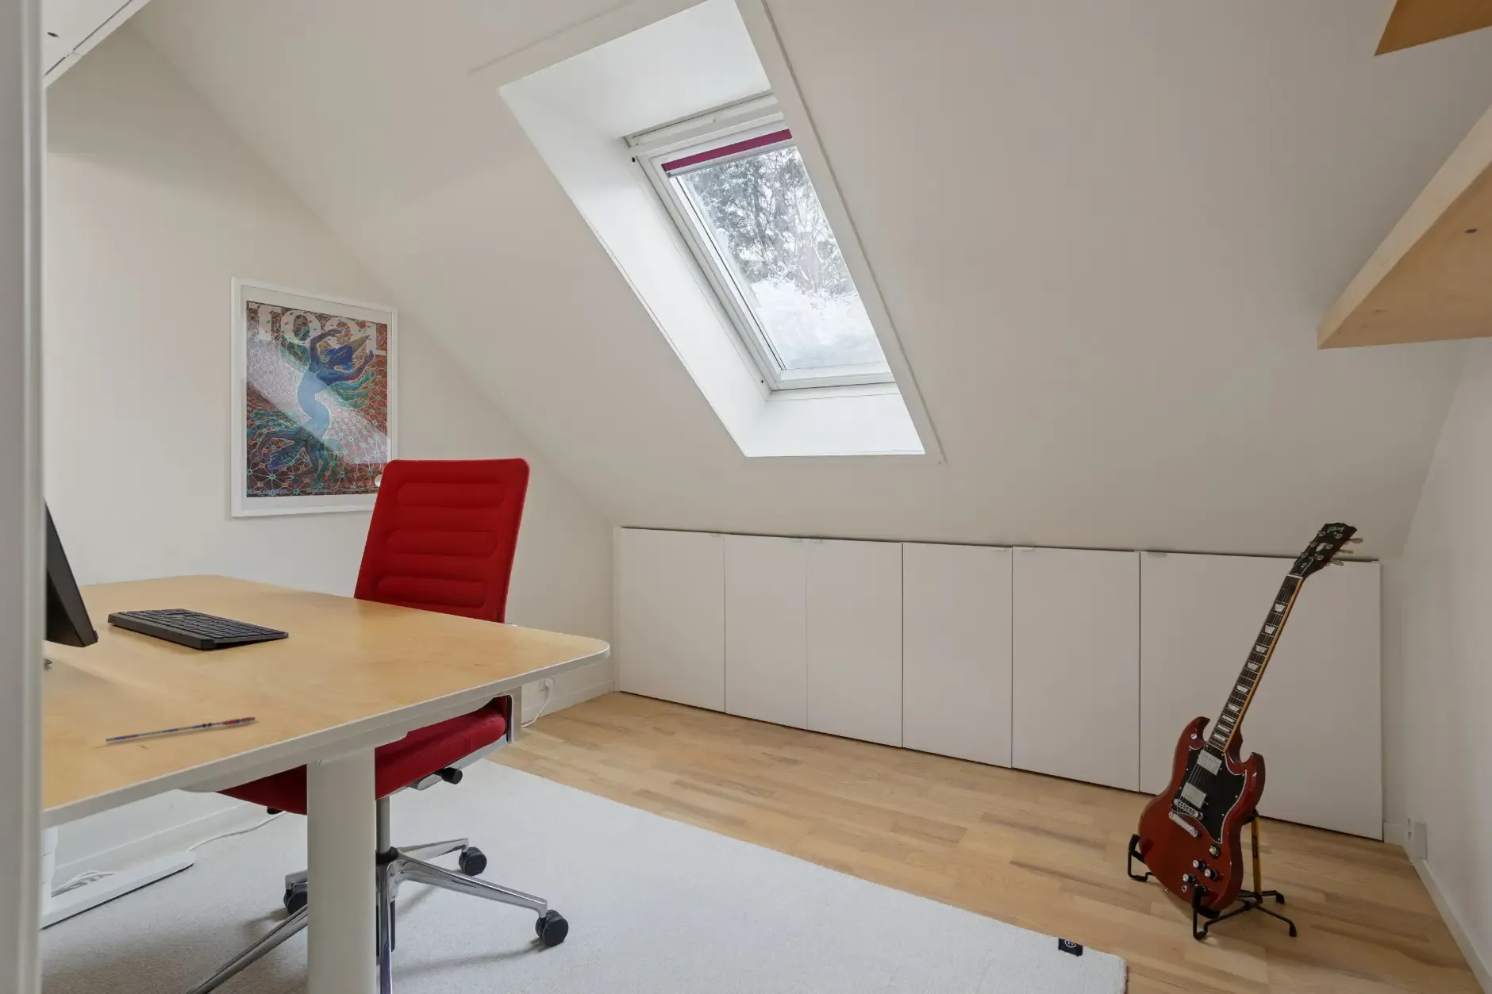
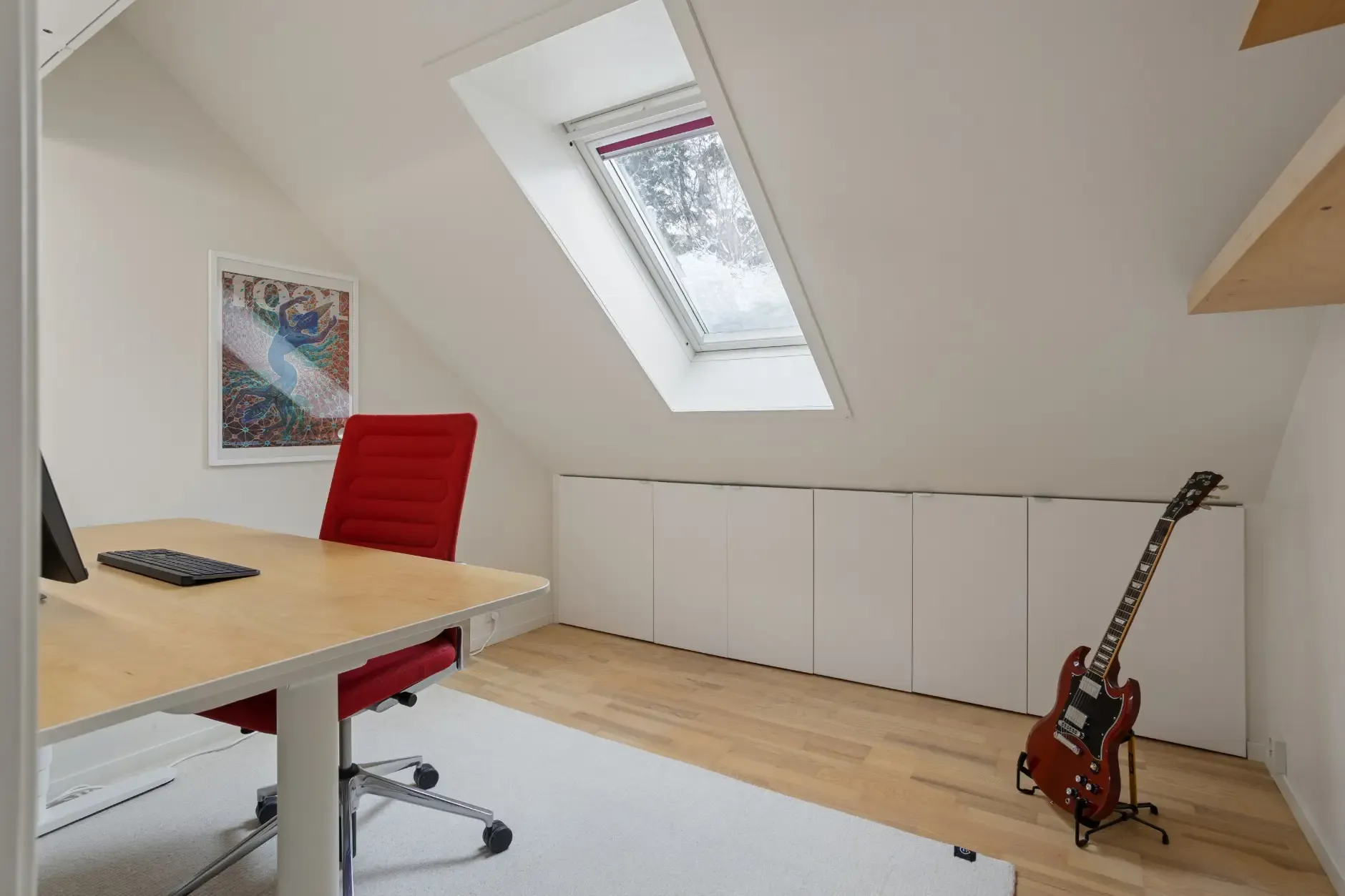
- pen [104,717,256,743]
